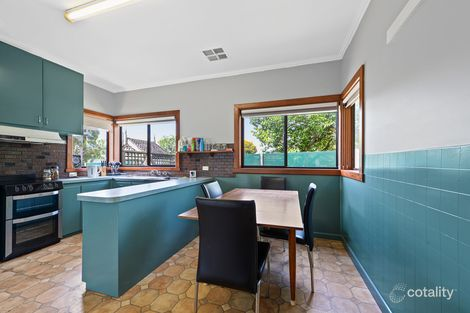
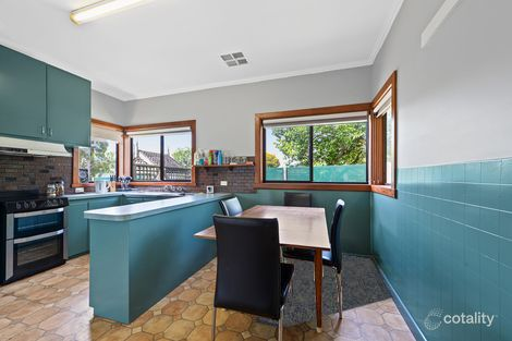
+ rug [254,253,394,330]
